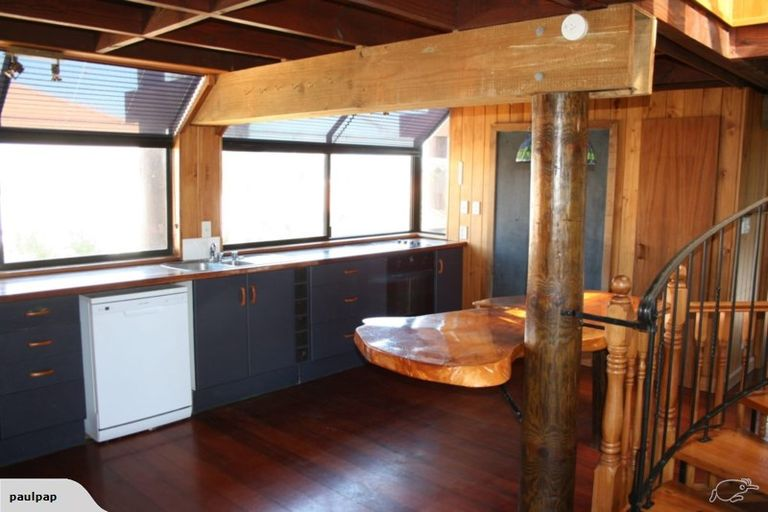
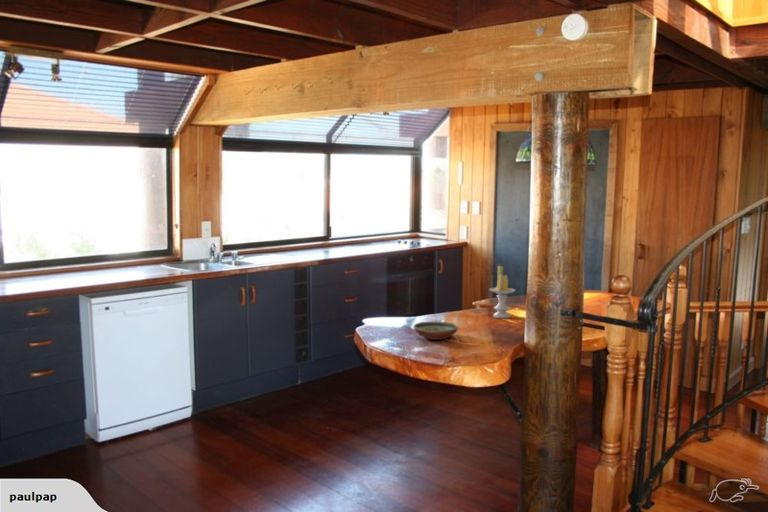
+ candle [488,264,516,319]
+ decorative bowl [412,320,459,341]
